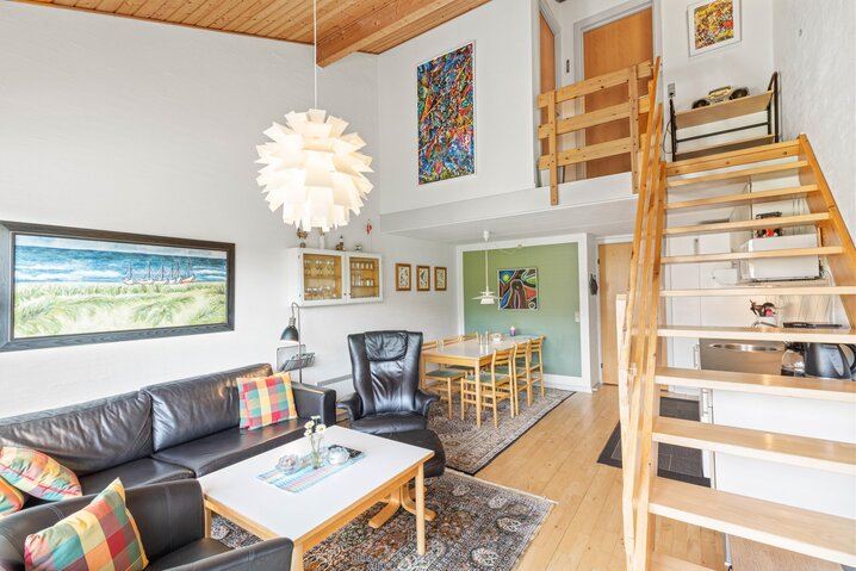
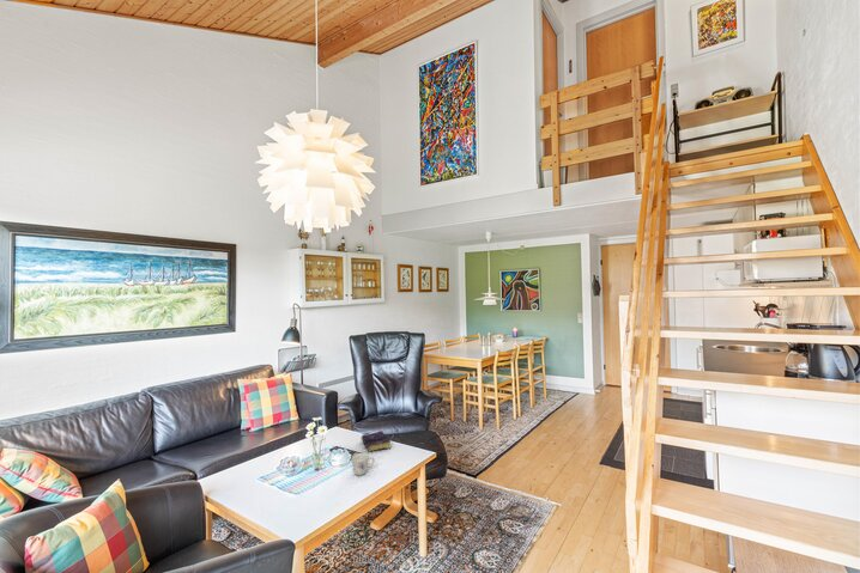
+ mug [351,452,376,476]
+ book [361,429,392,453]
